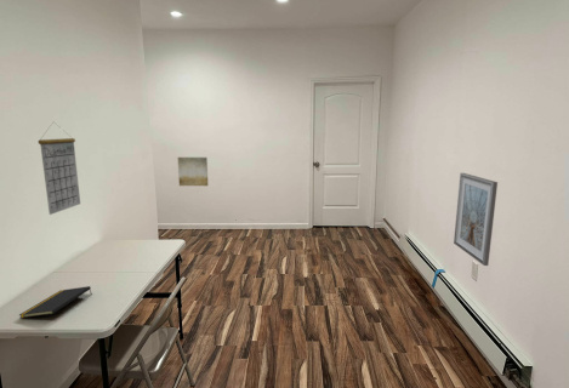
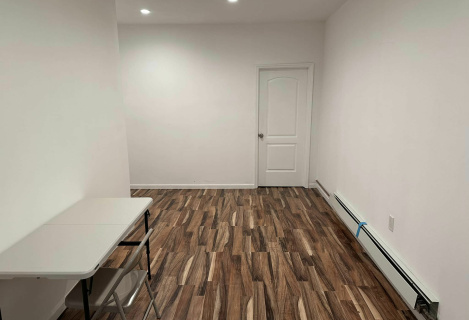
- wall art [177,156,209,187]
- notepad [18,285,92,319]
- picture frame [453,172,499,267]
- calendar [36,121,81,216]
